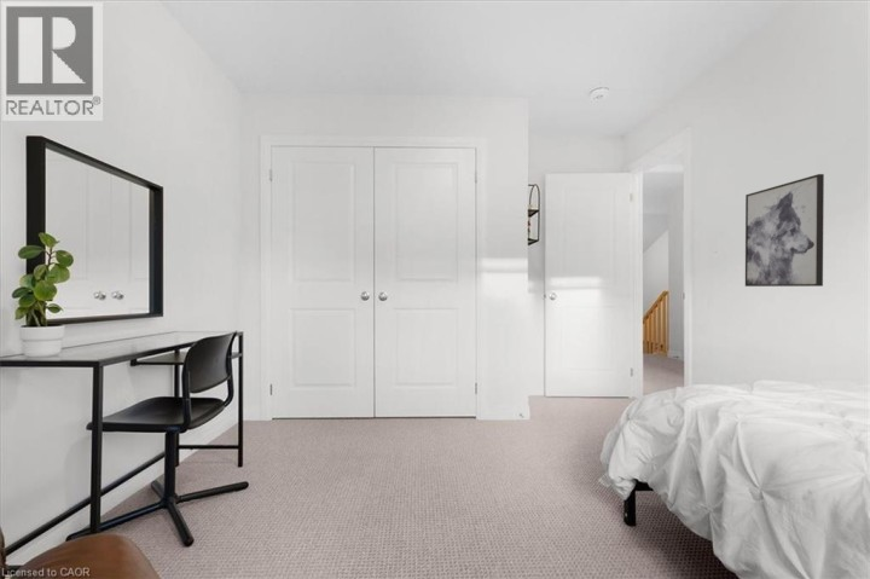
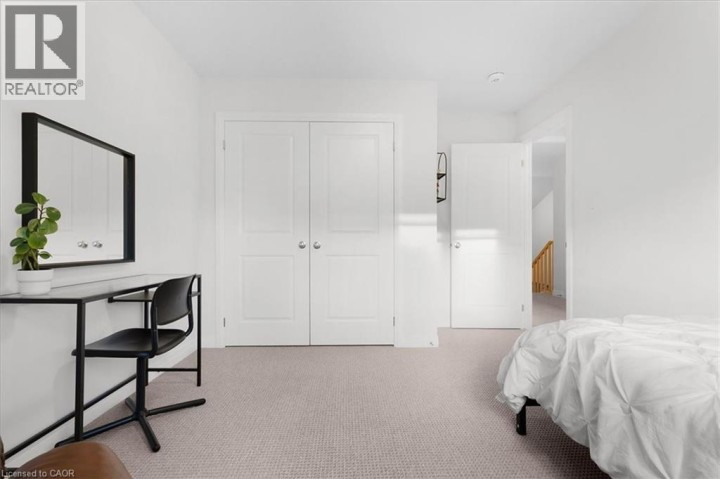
- wall art [744,173,825,288]
